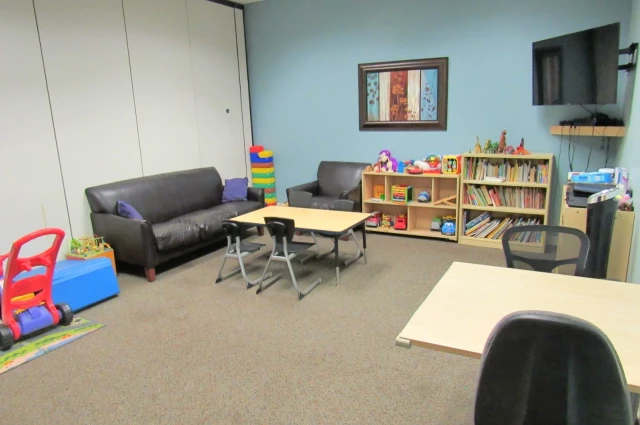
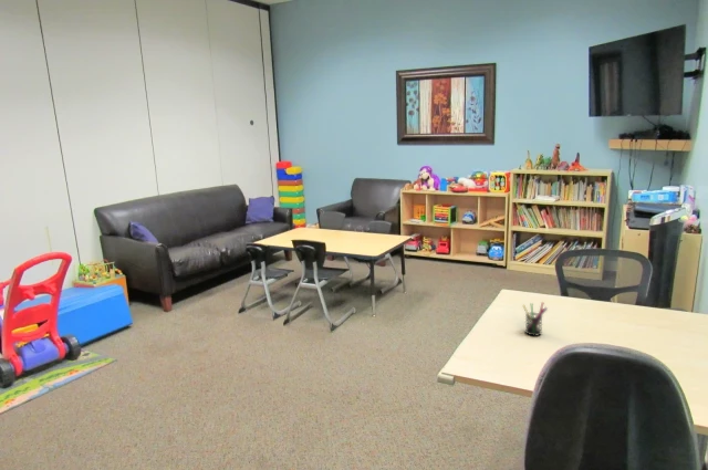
+ pen holder [521,301,549,337]
